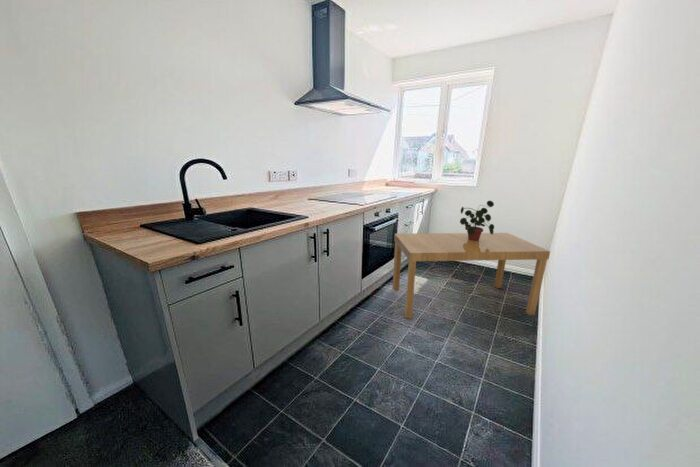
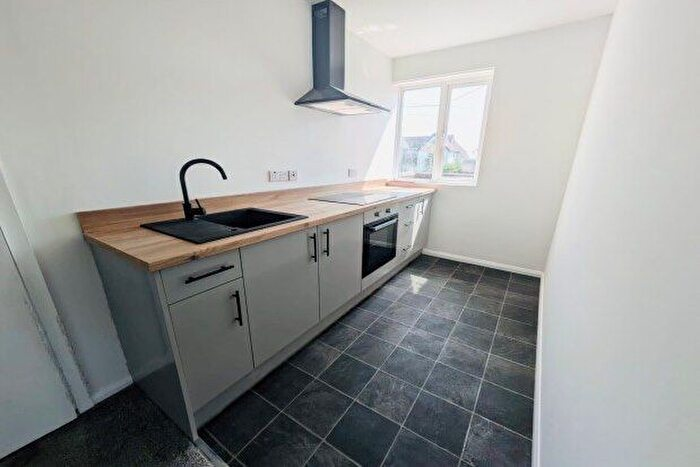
- dining table [392,232,551,320]
- potted plant [459,200,495,241]
